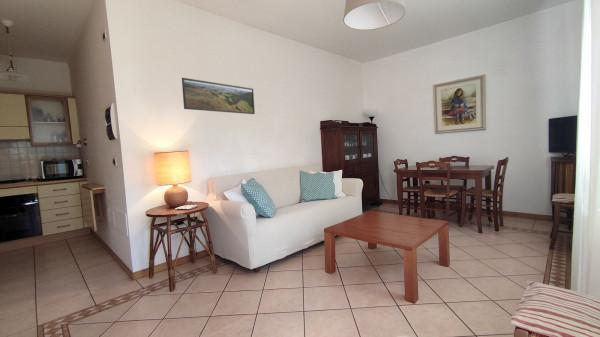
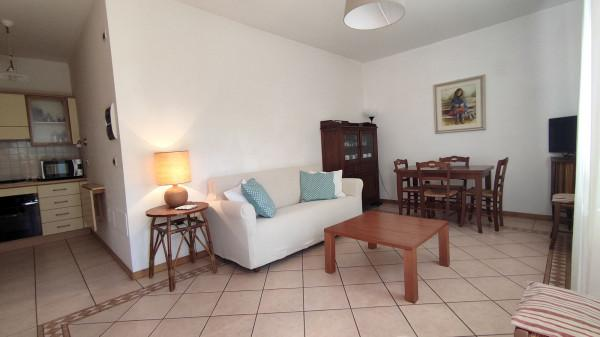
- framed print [181,77,256,115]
